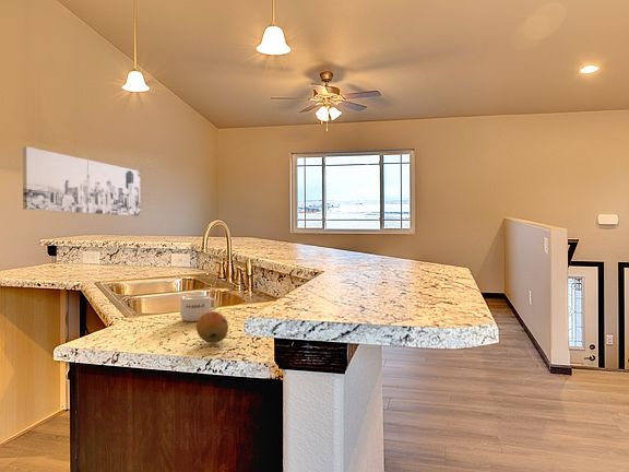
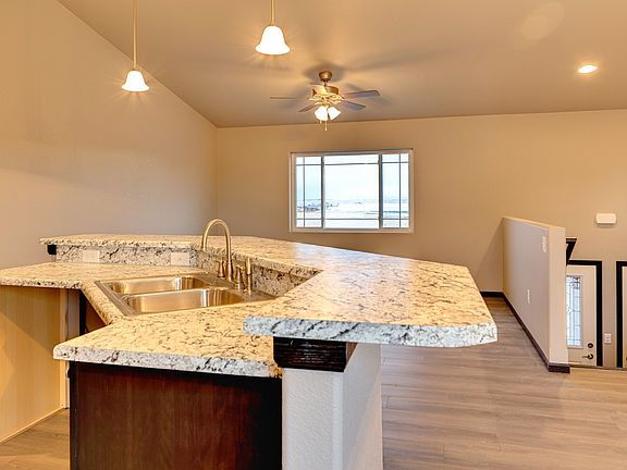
- wall art [22,145,141,217]
- fruit [195,310,229,344]
- mug [179,294,218,322]
